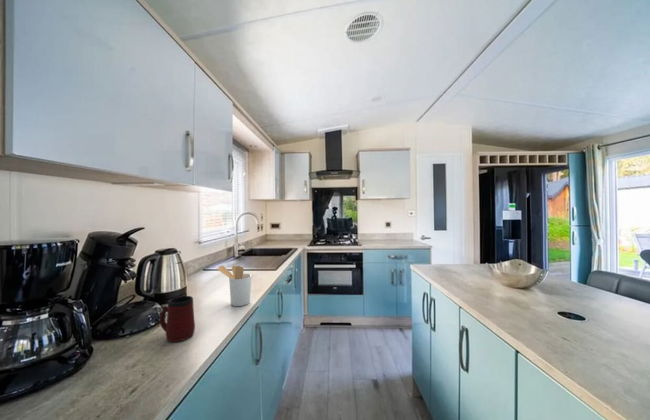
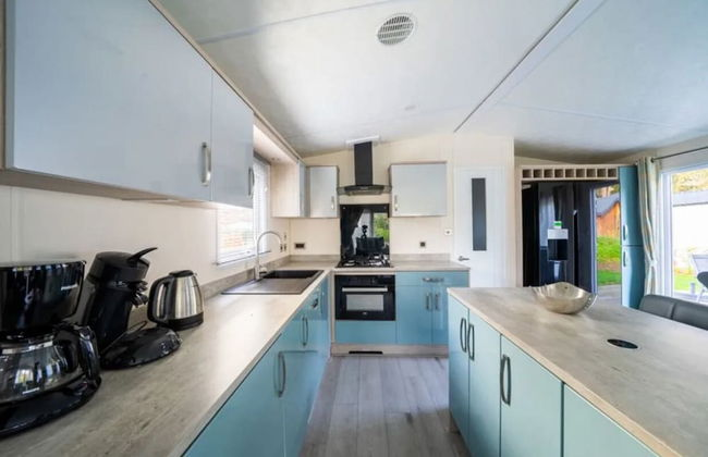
- mug [159,295,196,343]
- utensil holder [216,264,252,307]
